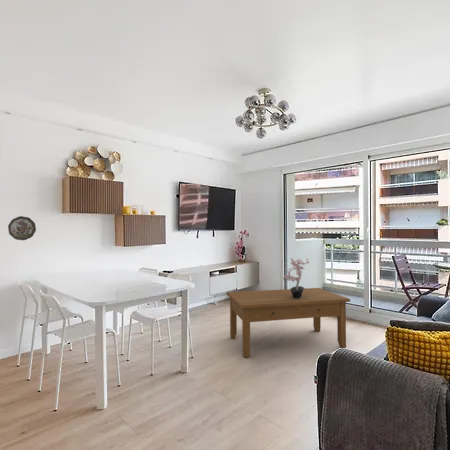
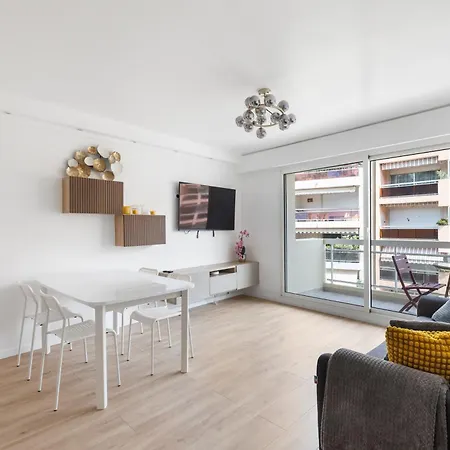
- potted plant [282,257,310,299]
- decorative plate [7,215,37,241]
- coffee table [226,287,351,358]
